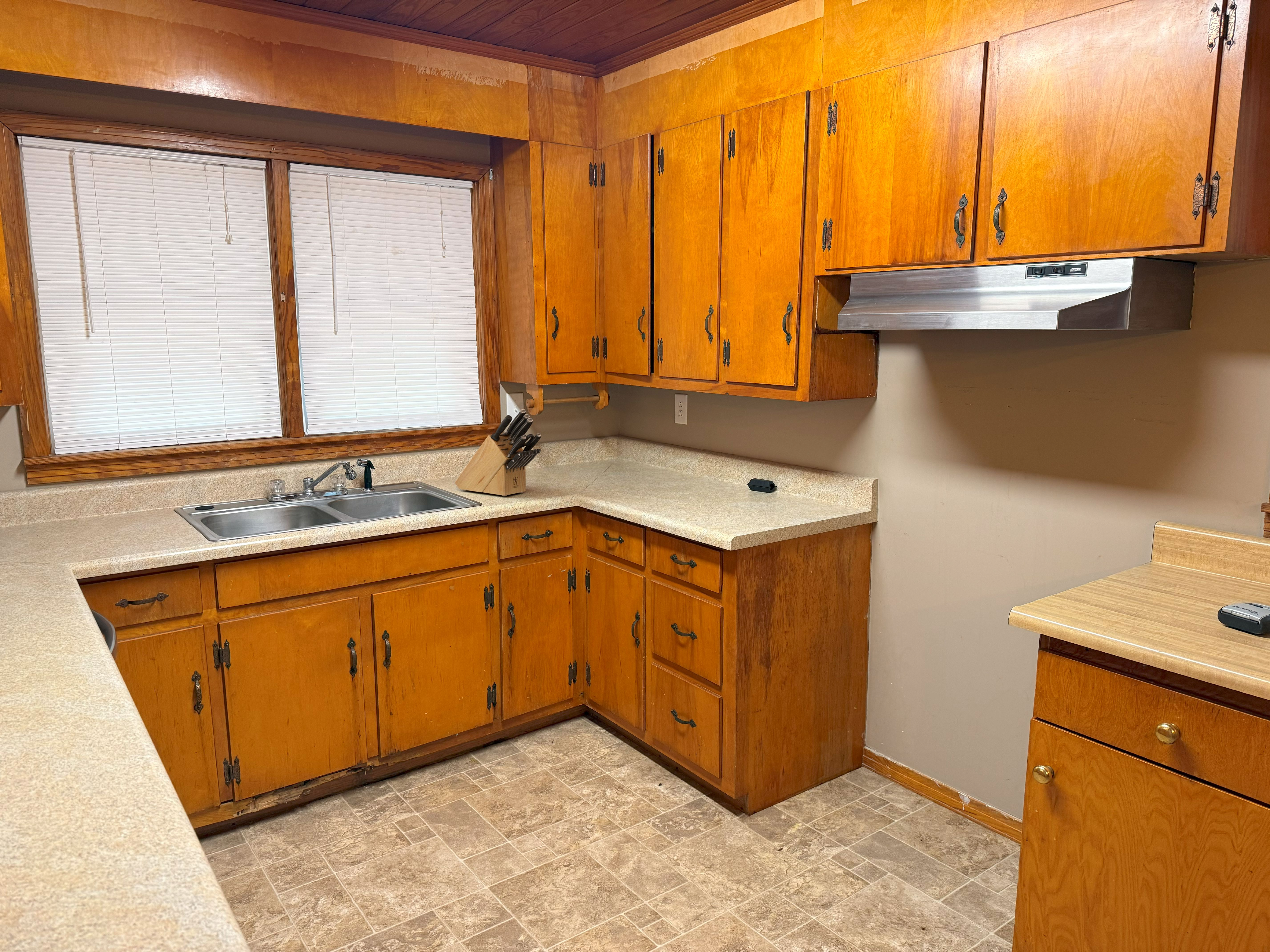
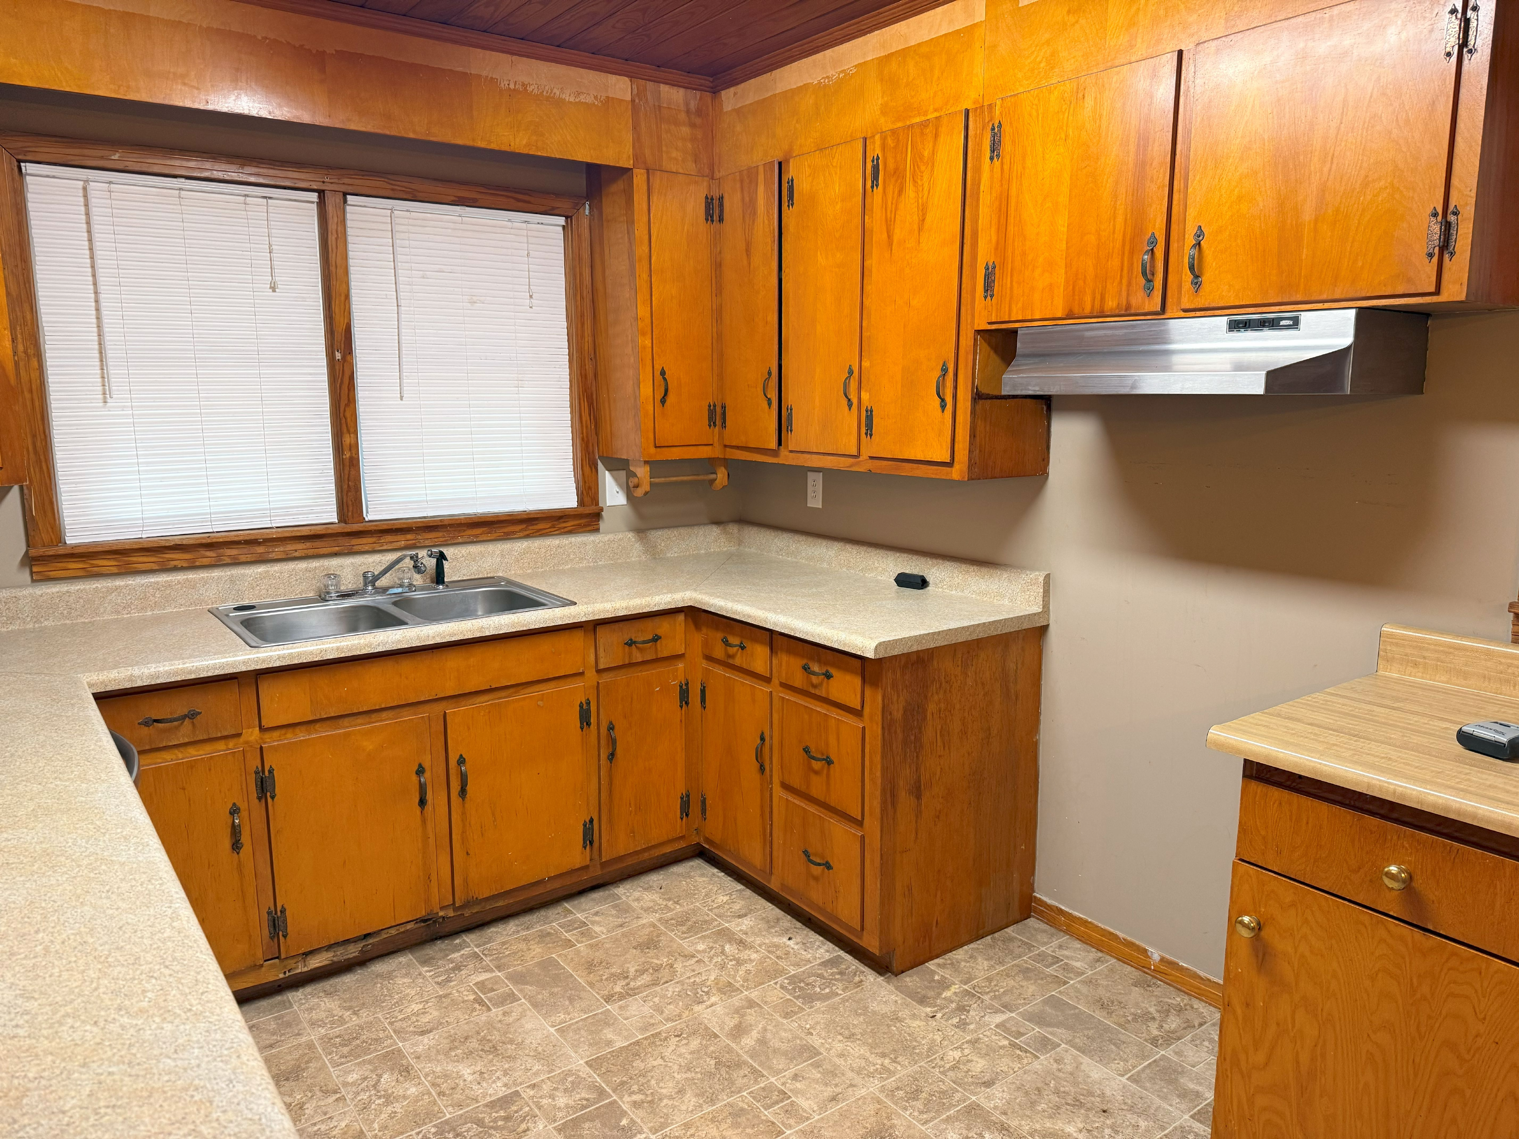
- knife block [455,408,542,496]
